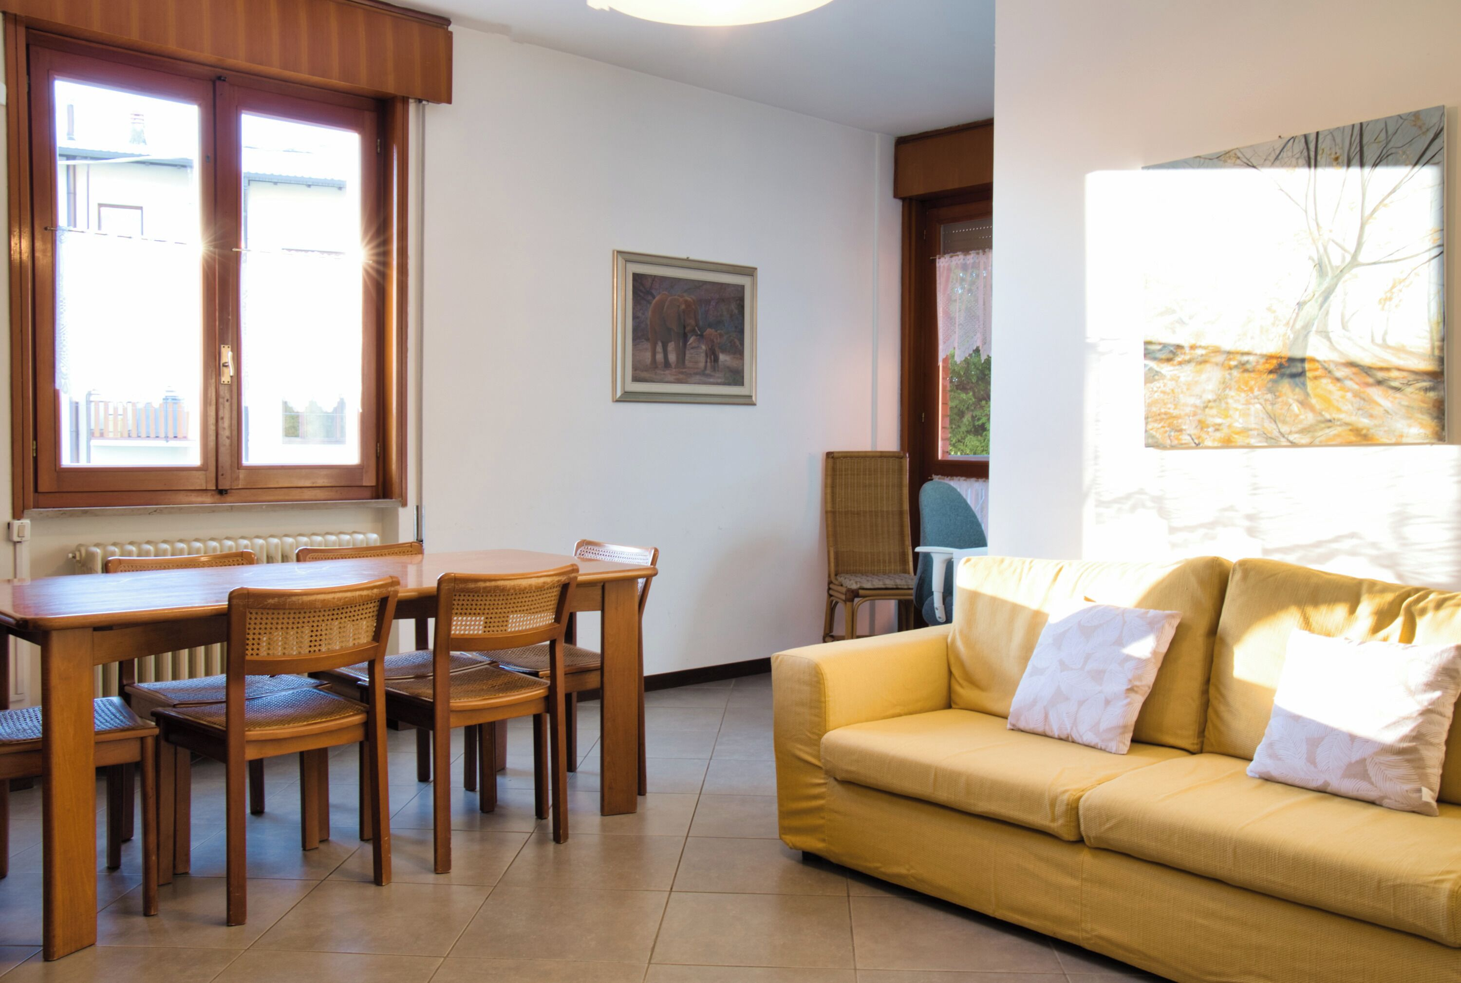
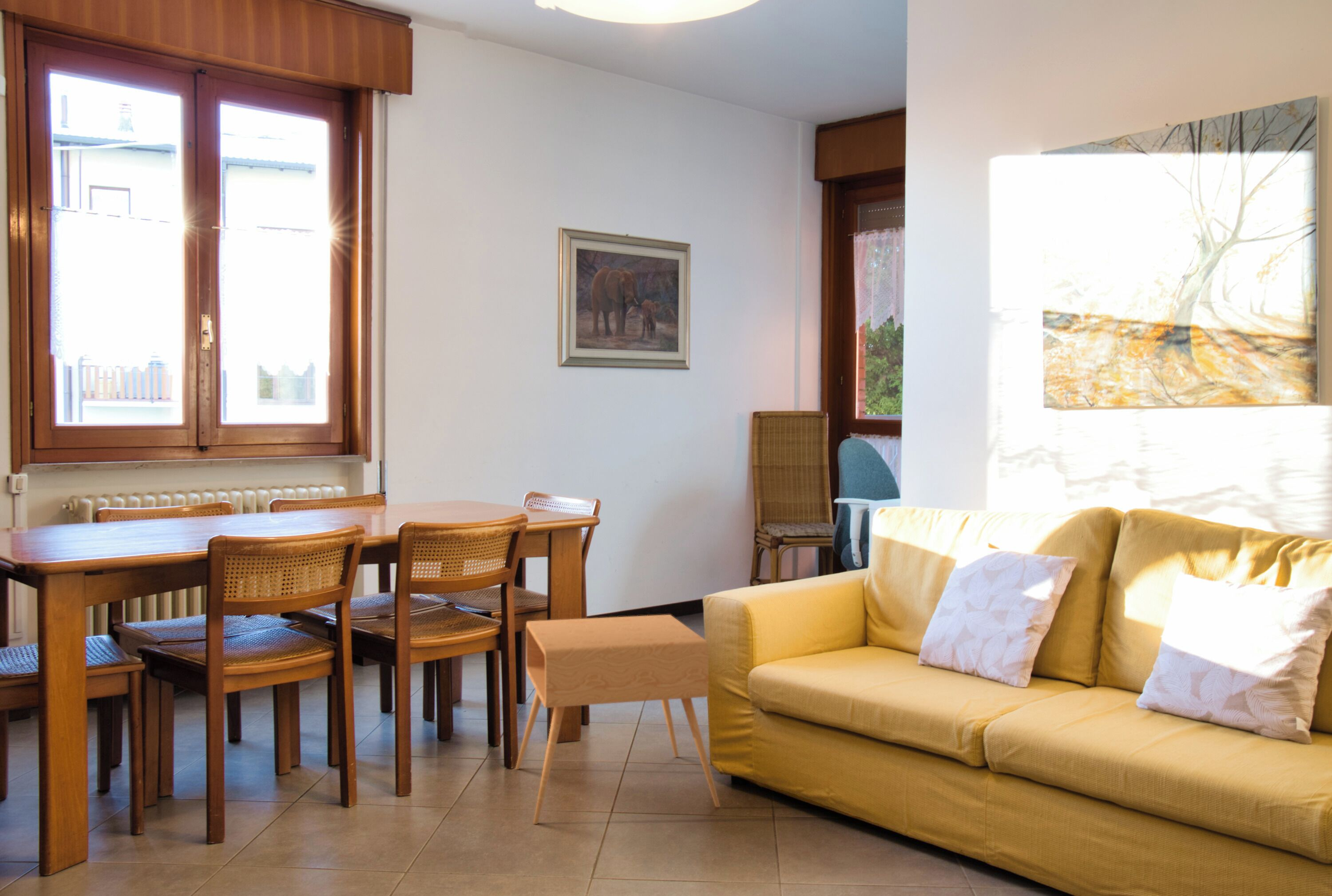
+ side table [515,614,721,825]
